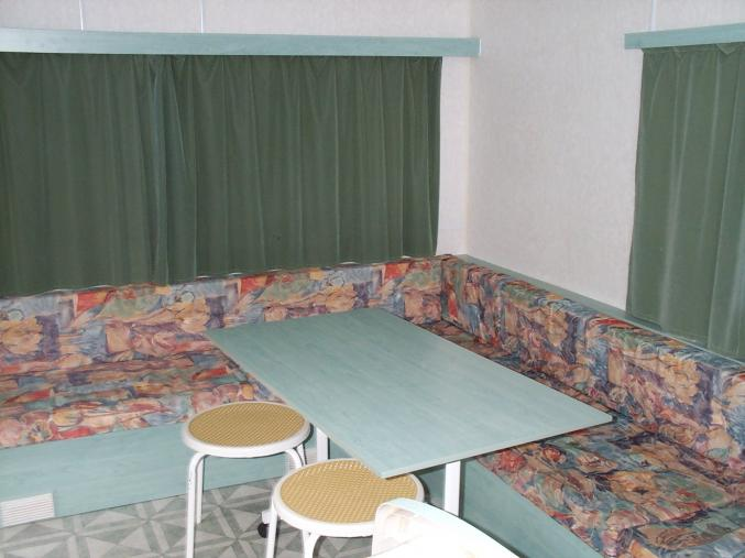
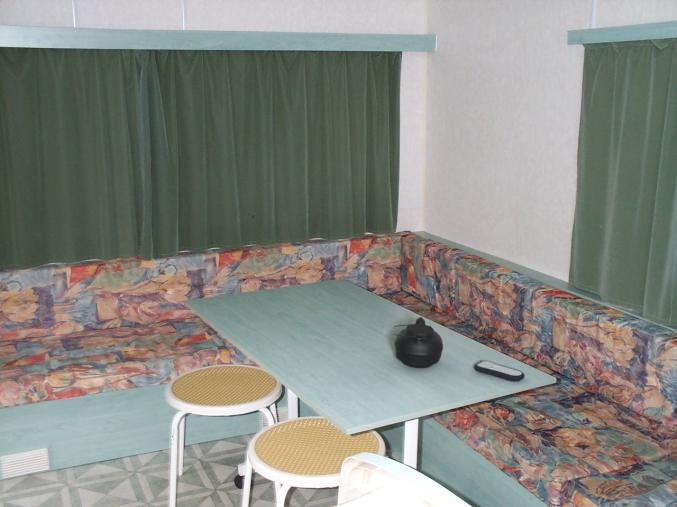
+ teapot [392,316,444,369]
+ remote control [473,360,526,383]
